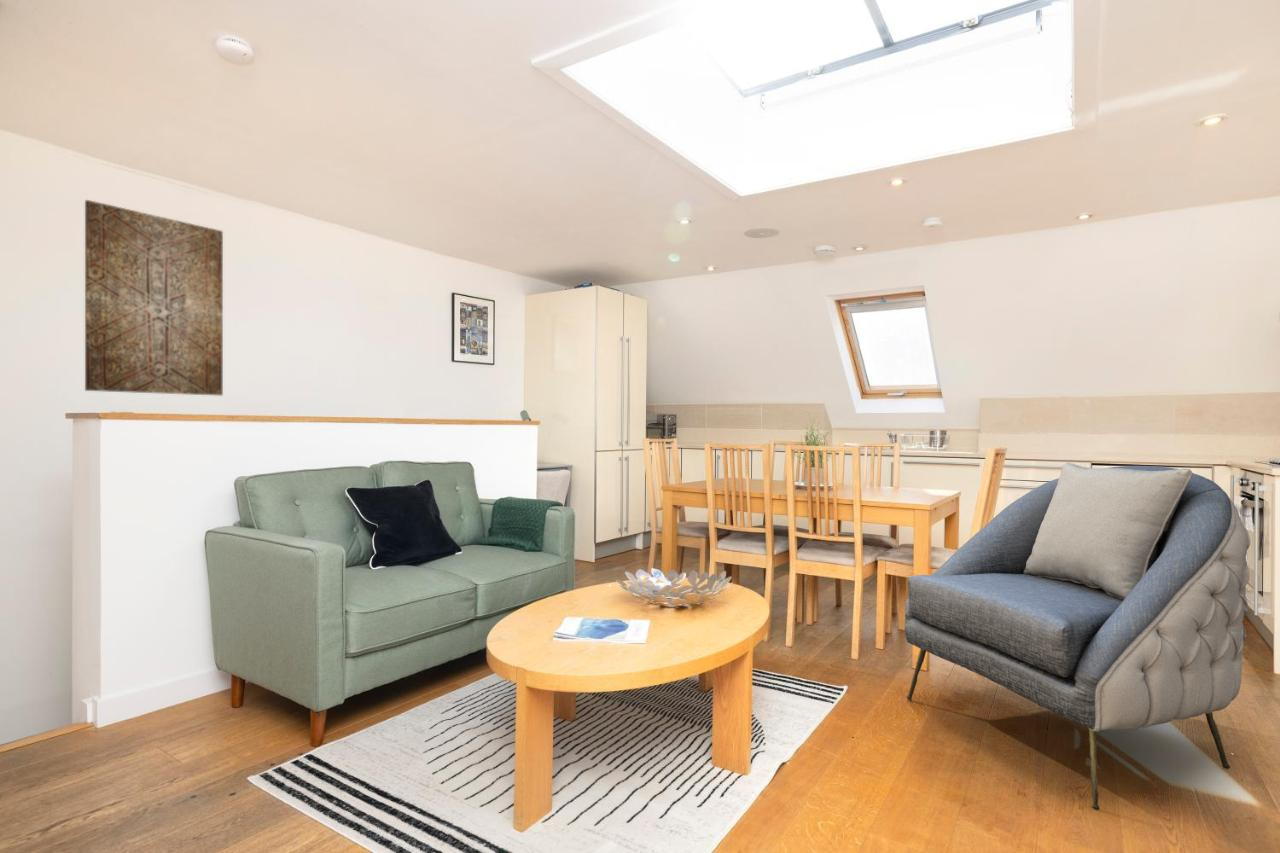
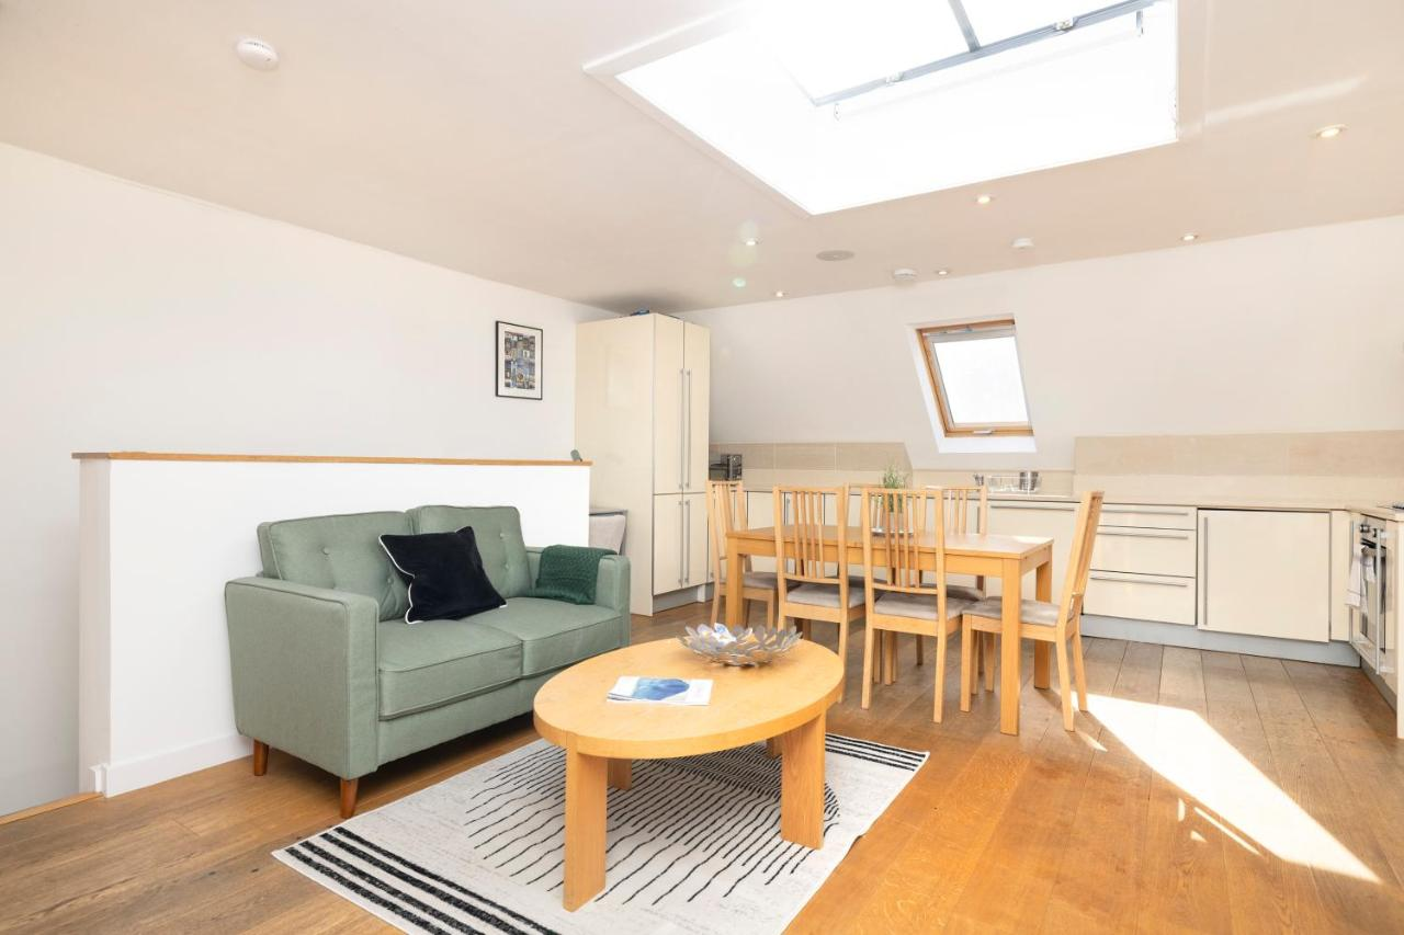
- wall art [84,199,224,397]
- armchair [904,462,1251,811]
